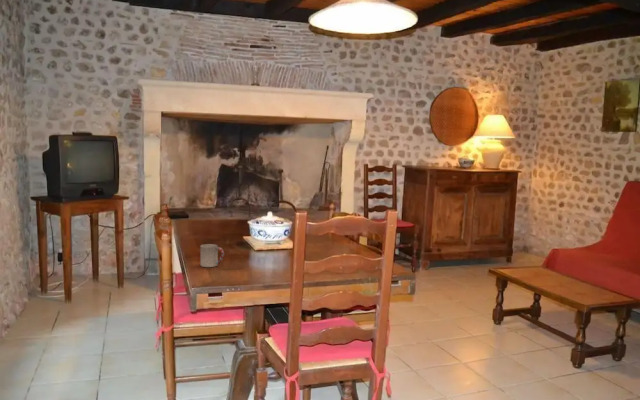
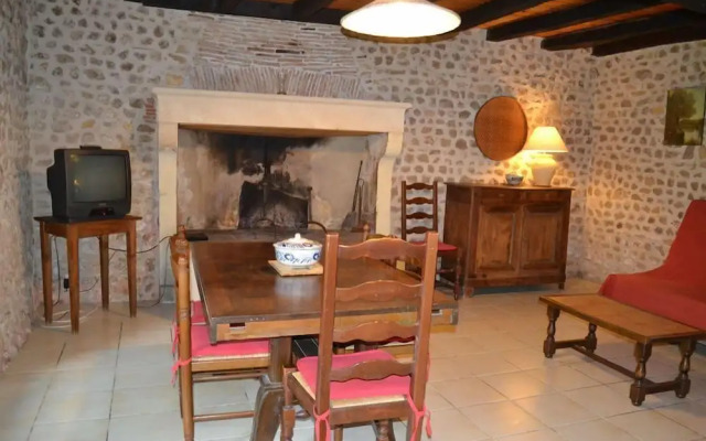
- cup [199,243,225,268]
